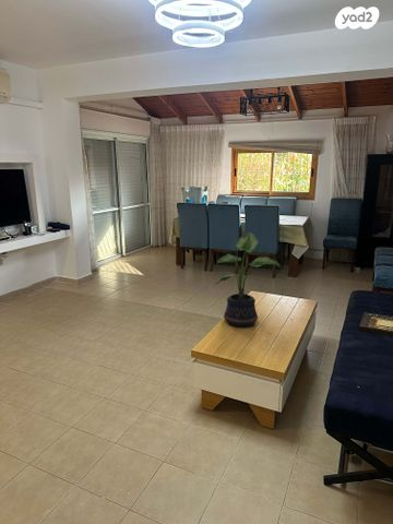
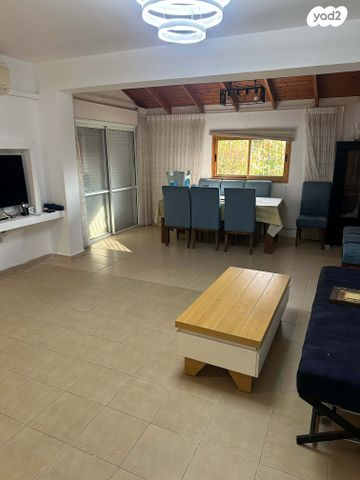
- potted plant [215,231,281,327]
